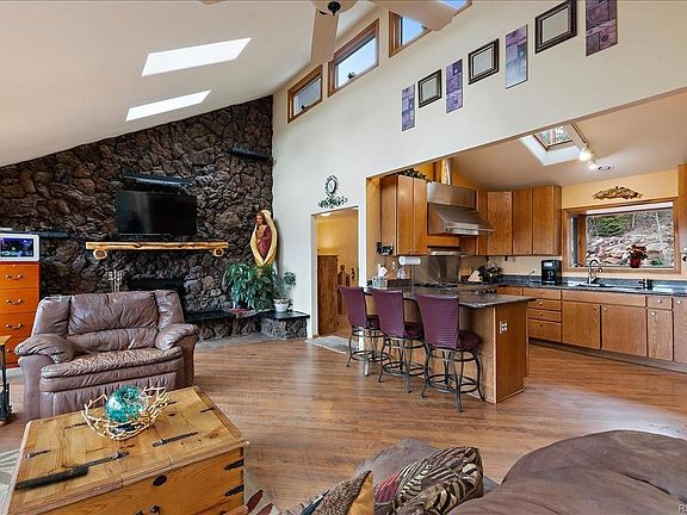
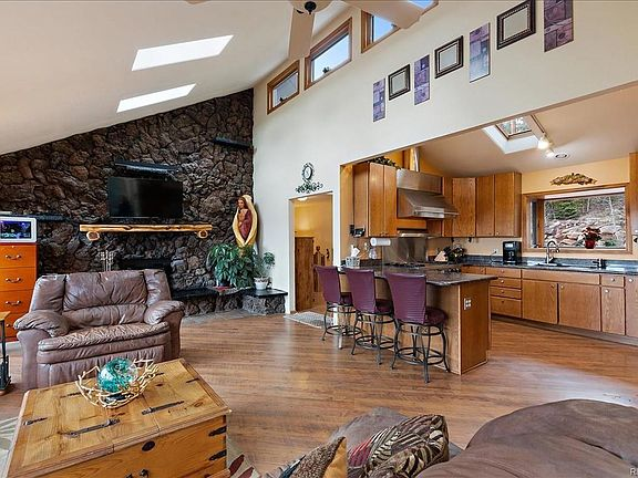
- remote control [13,464,91,492]
